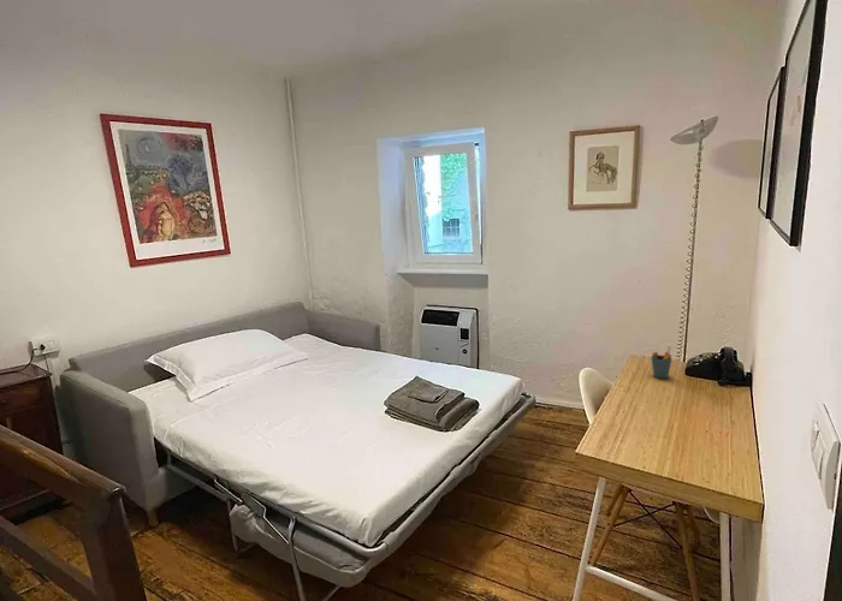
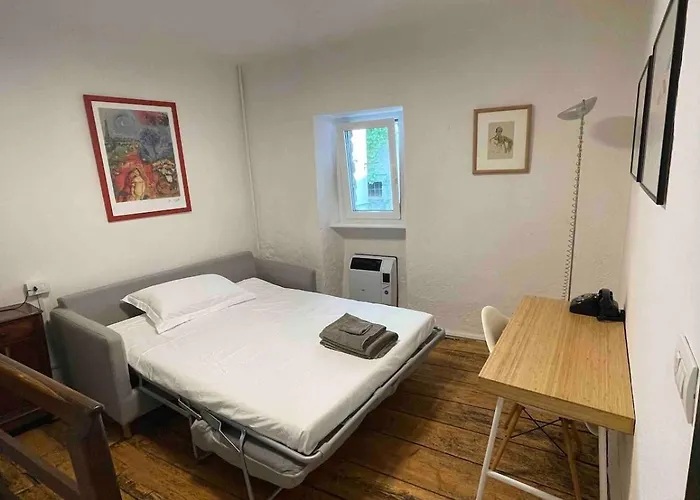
- pen holder [650,345,674,380]
